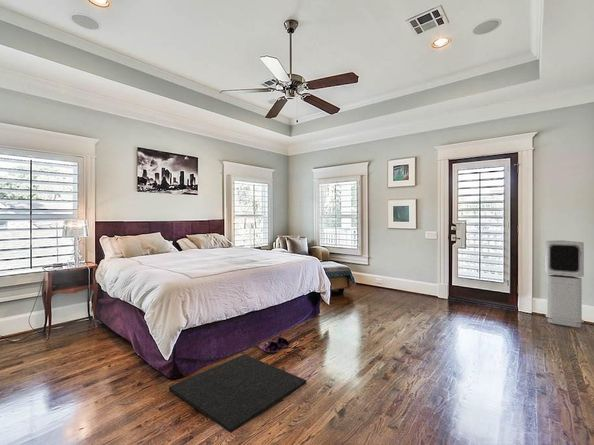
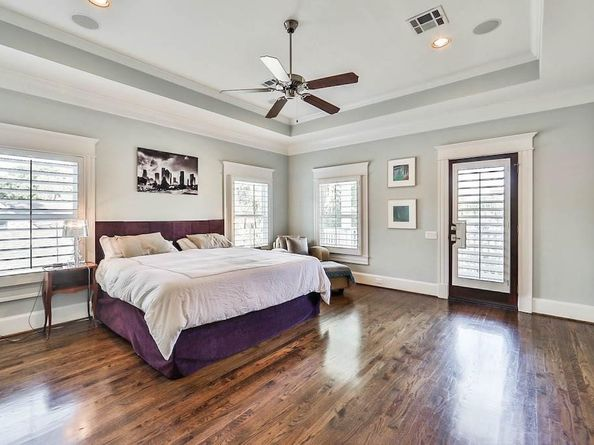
- air purifier [545,239,585,328]
- slippers [258,336,290,354]
- doormat [168,353,307,434]
